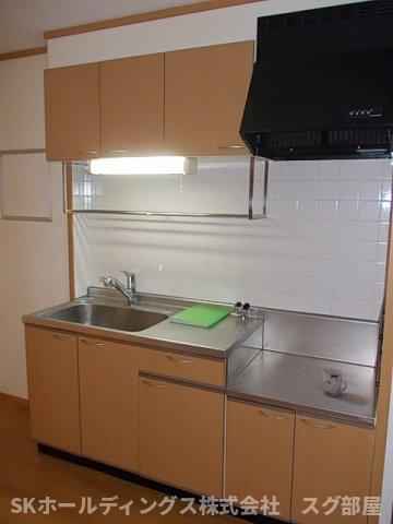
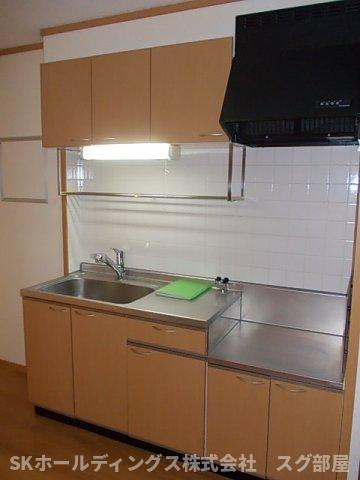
- cup [322,367,348,397]
